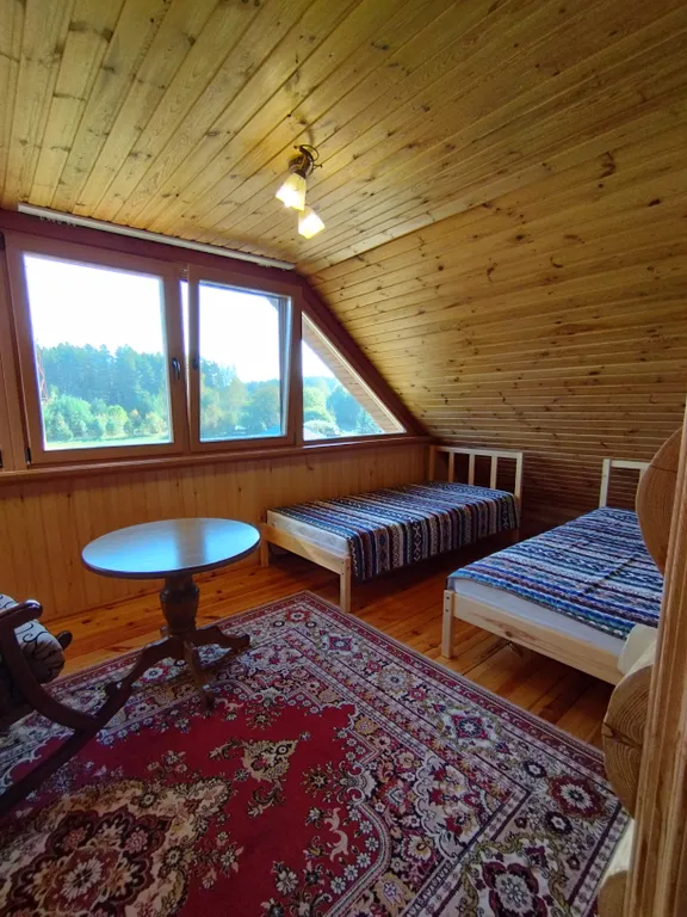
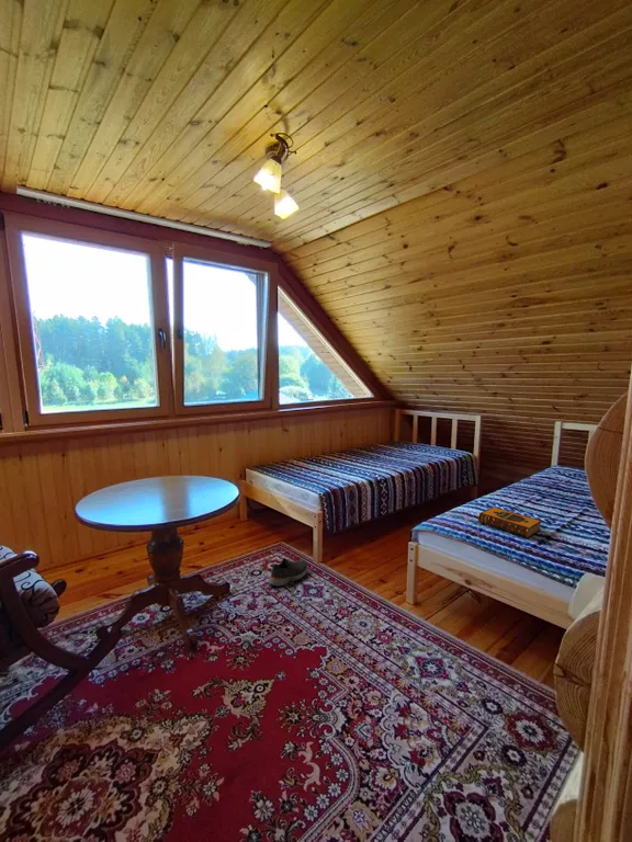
+ hardback book [477,505,543,539]
+ shoe [267,557,309,587]
